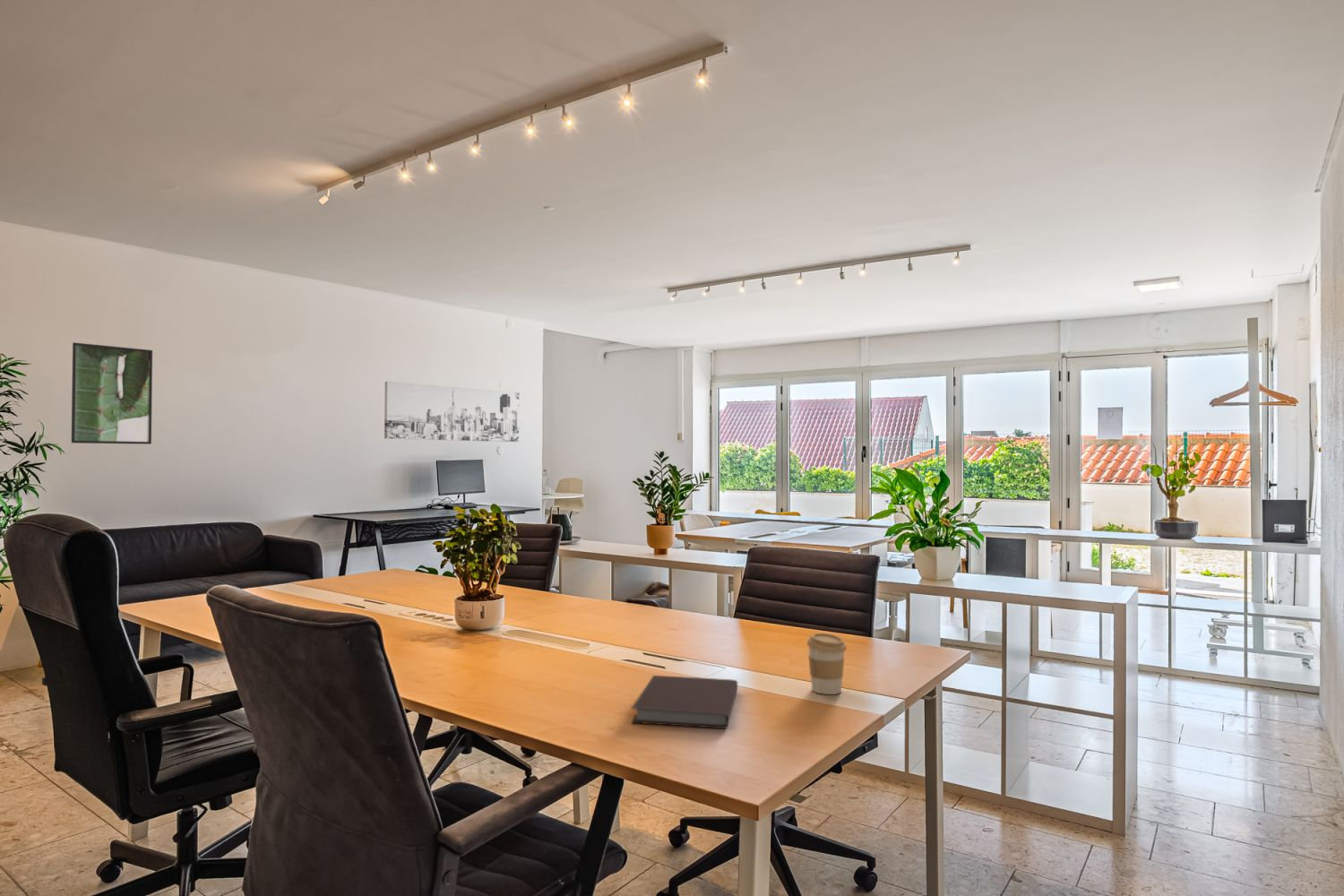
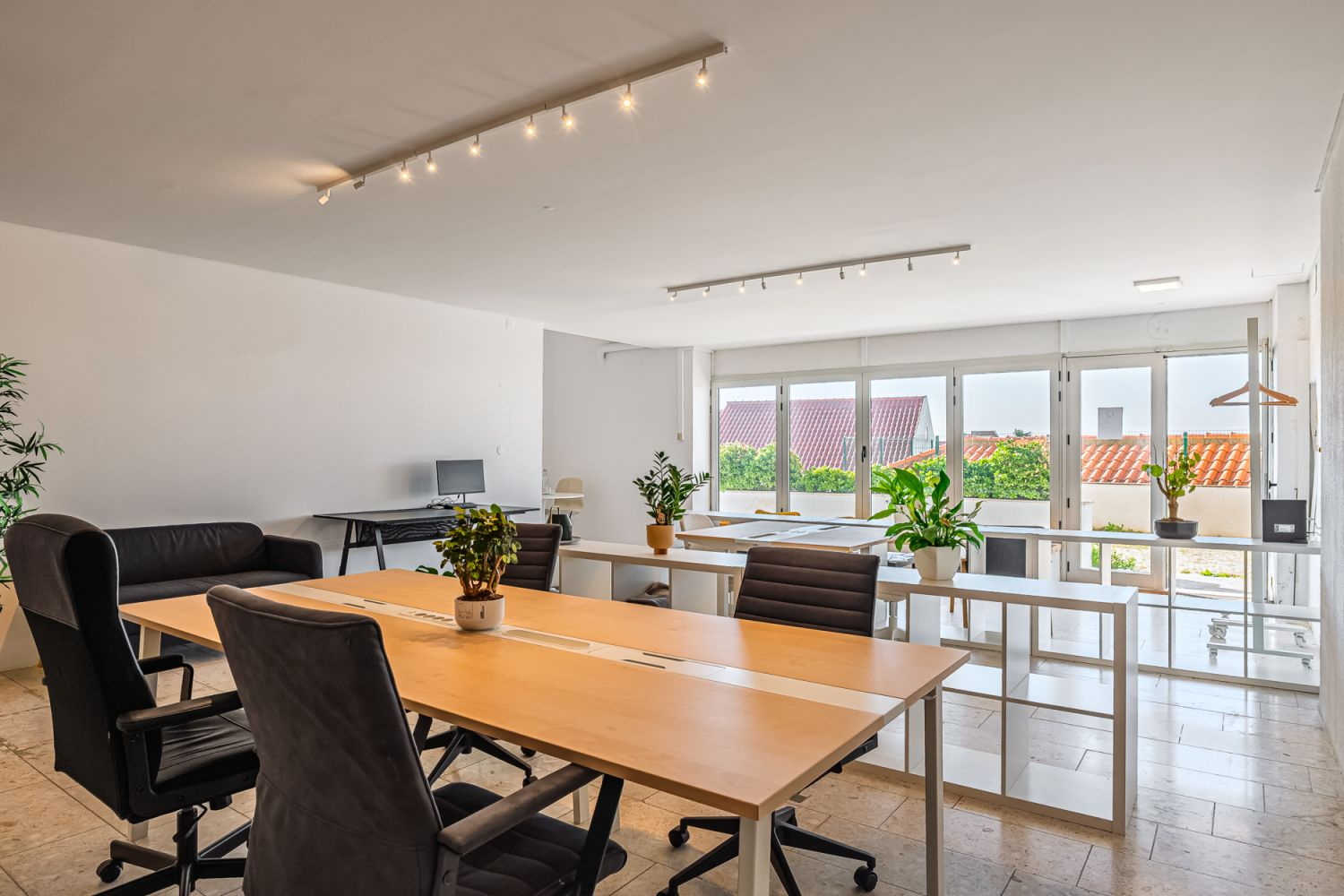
- wall art [383,381,520,443]
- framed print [71,341,153,445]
- coffee cup [806,633,848,695]
- notebook [630,675,738,729]
